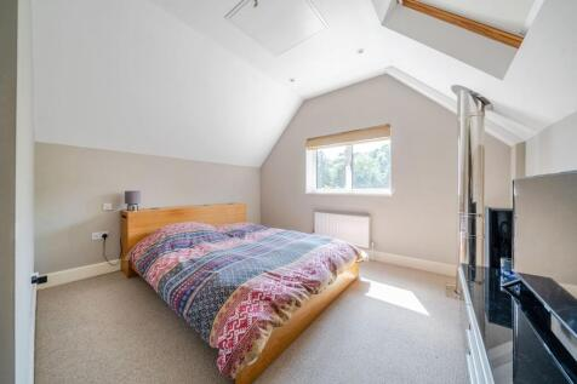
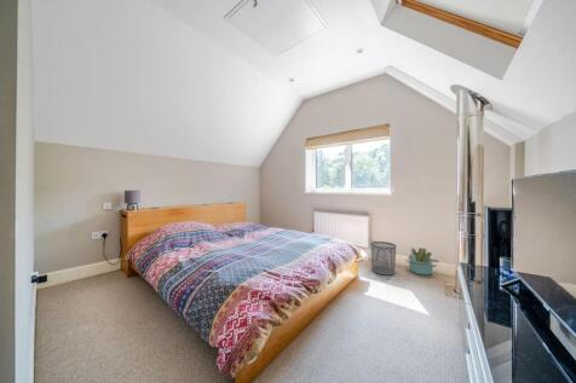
+ waste bin [369,240,397,275]
+ decorative plant [404,246,440,277]
